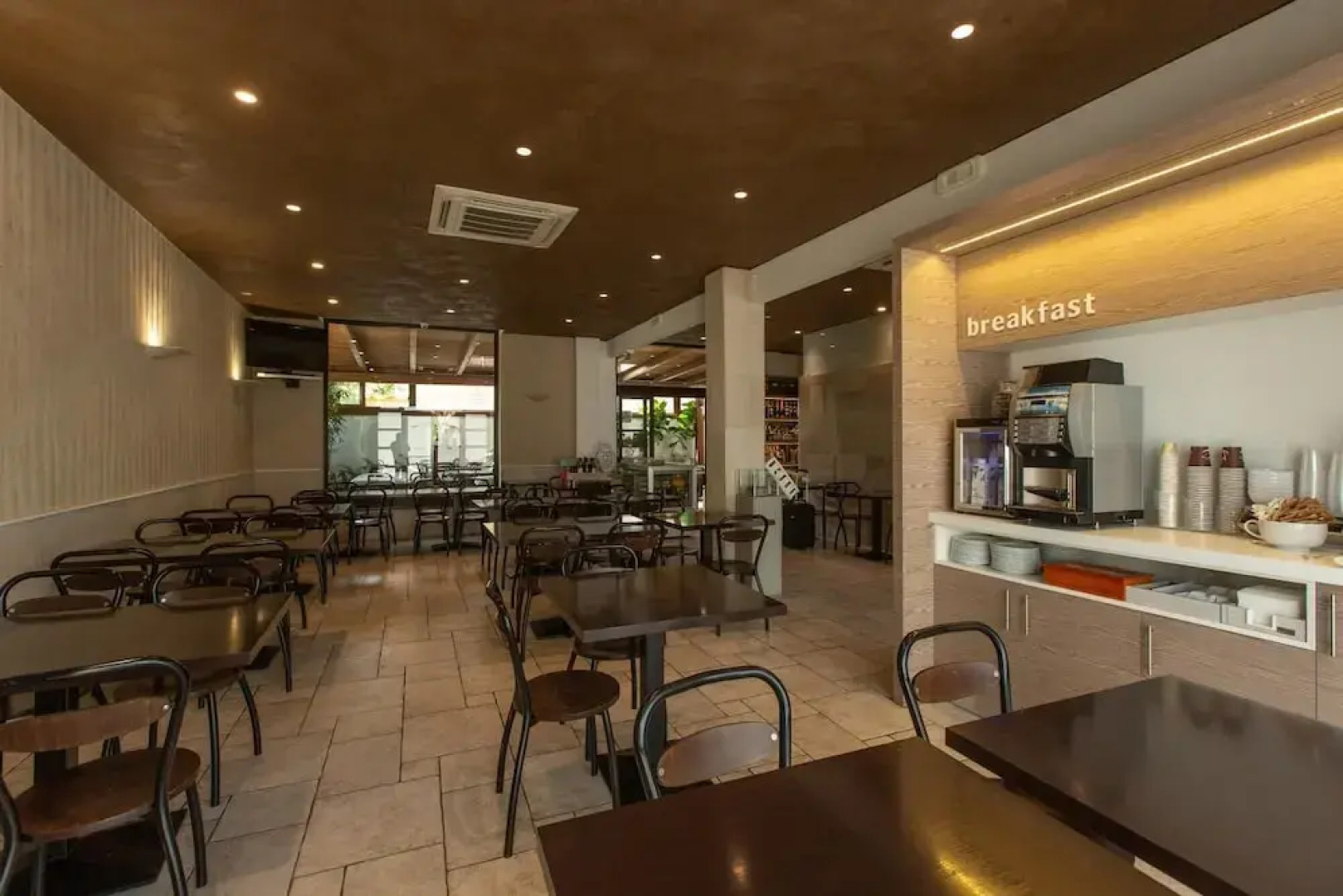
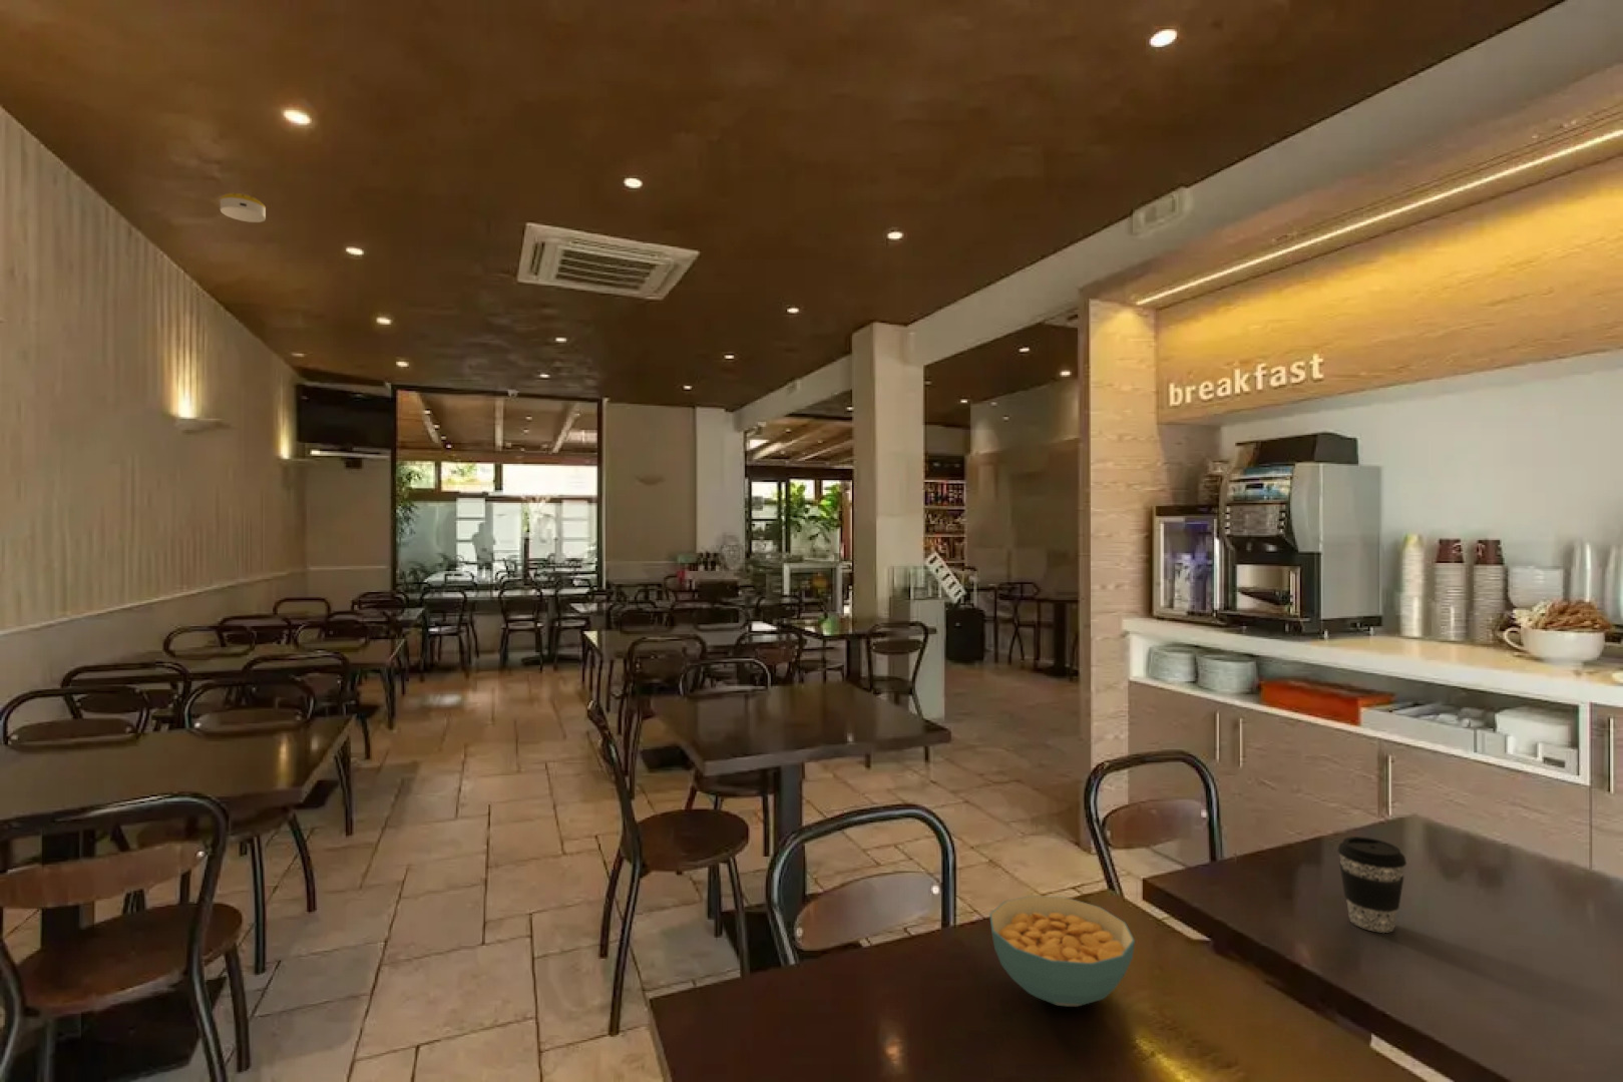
+ cereal bowl [989,895,1136,1008]
+ coffee cup [1338,836,1408,933]
+ smoke detector [220,192,267,223]
